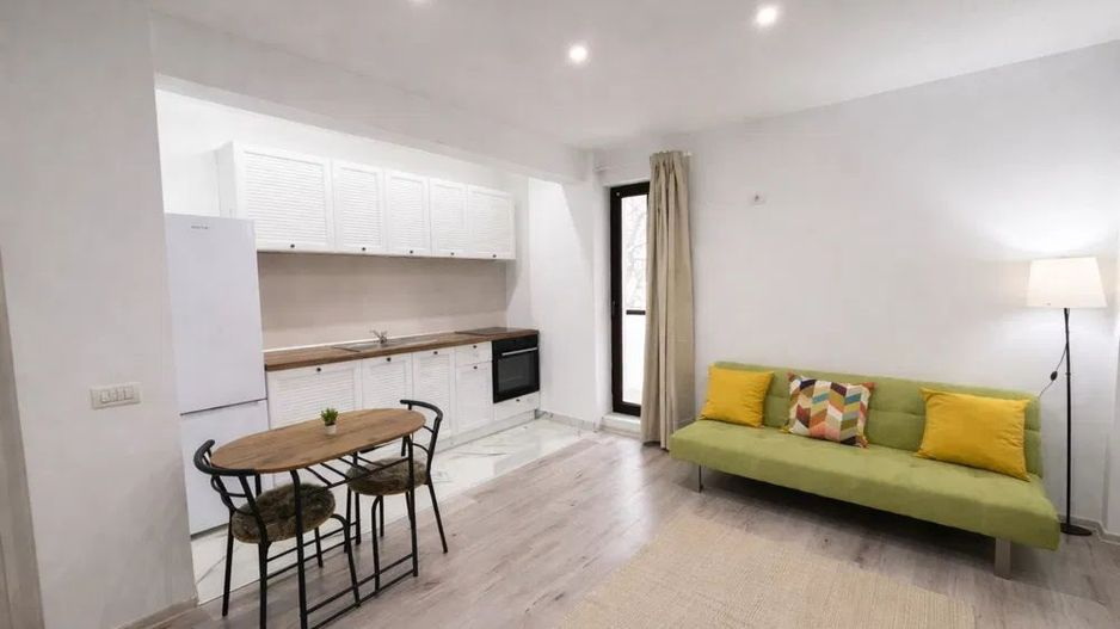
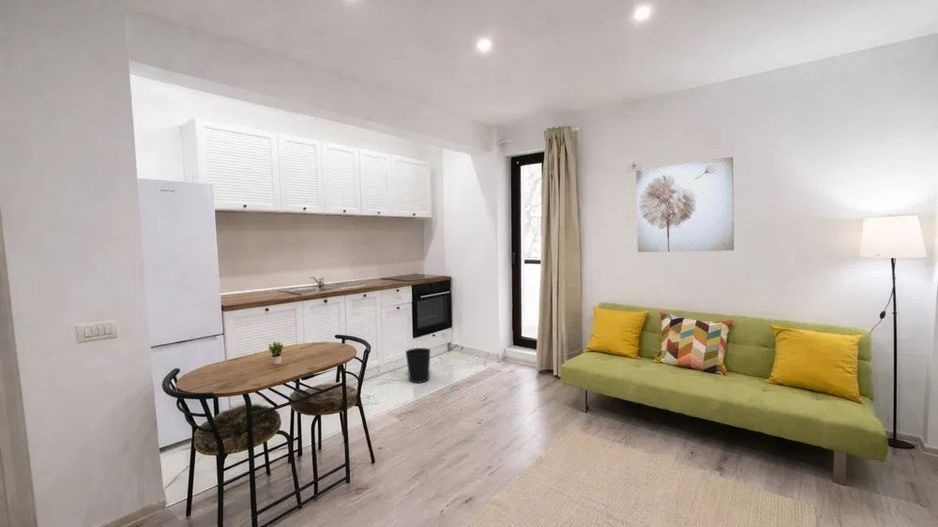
+ wastebasket [404,347,432,384]
+ wall art [635,156,735,253]
